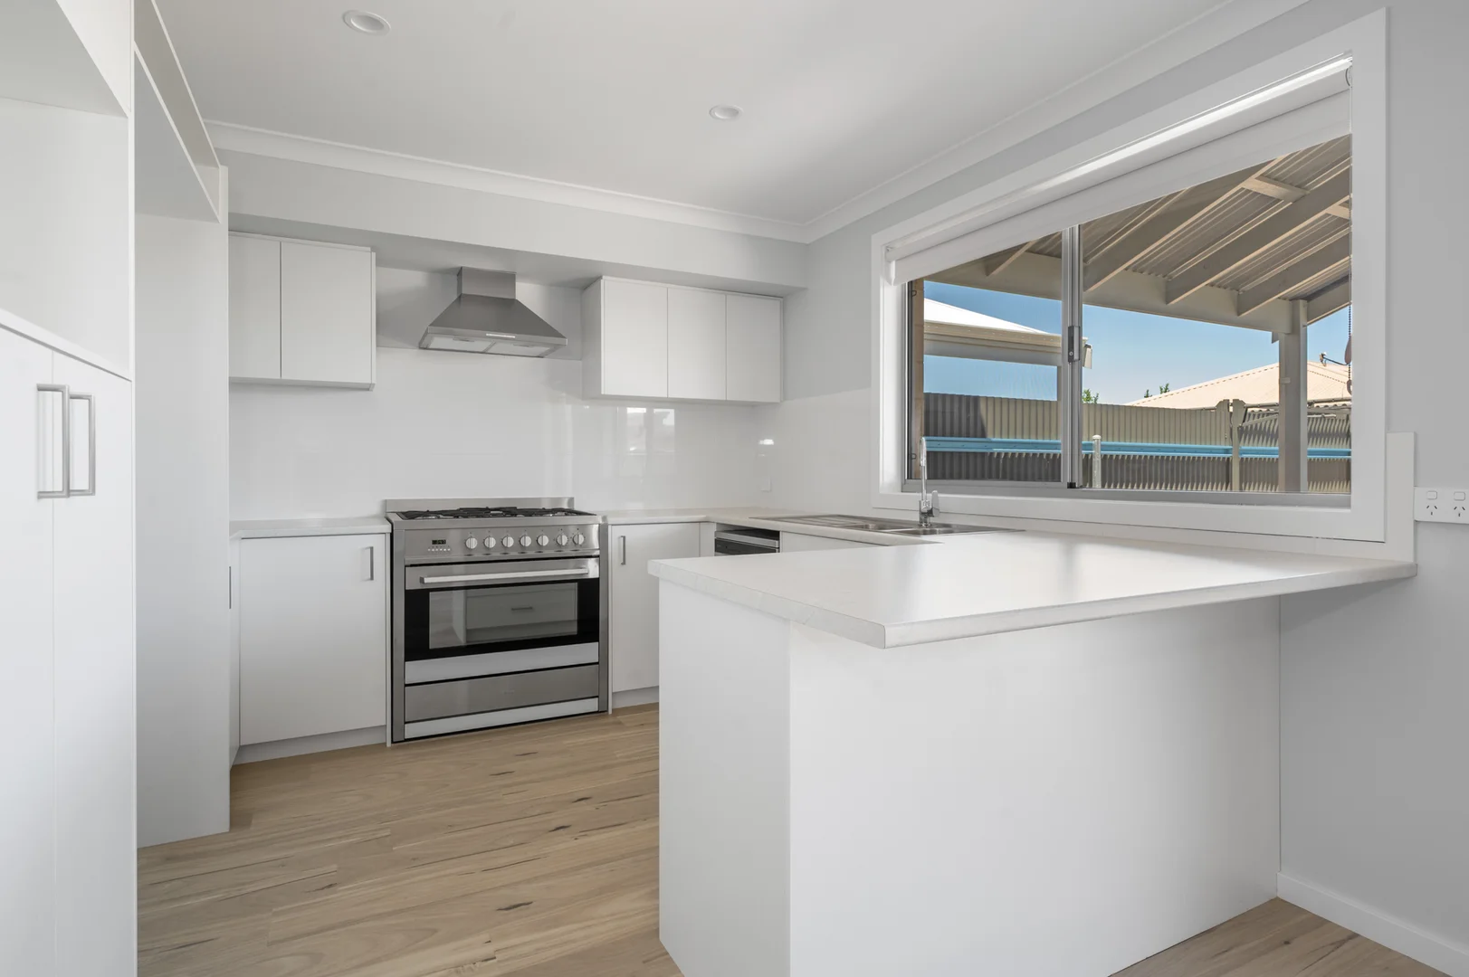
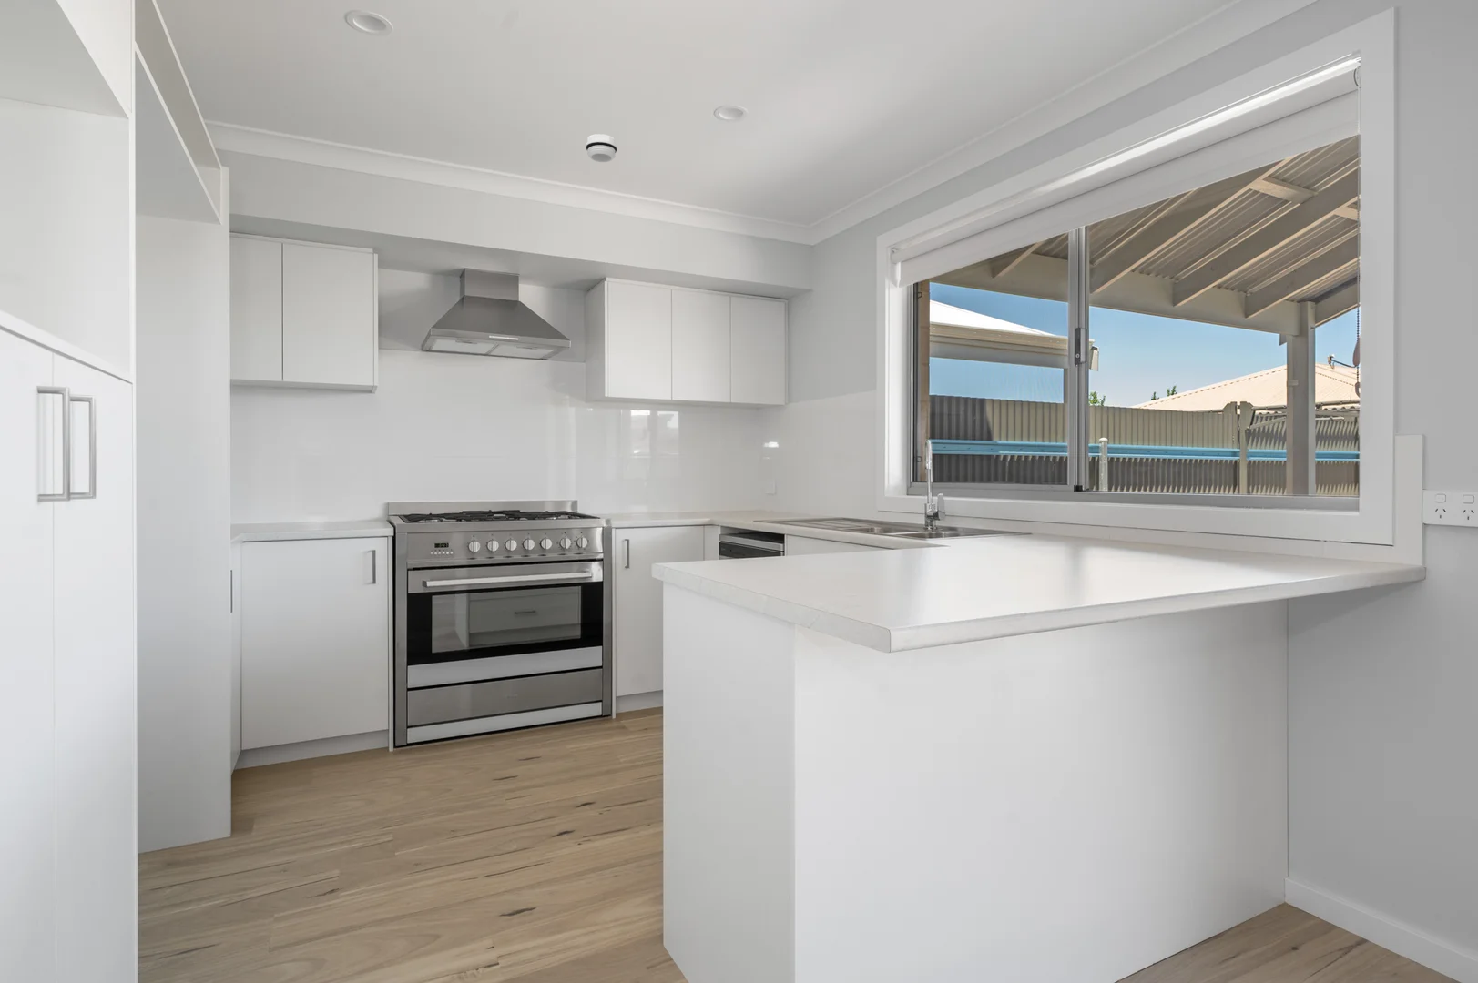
+ smoke detector [585,133,619,163]
